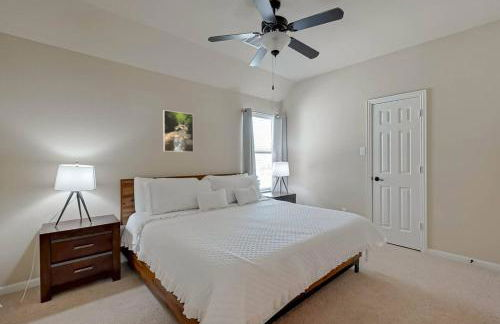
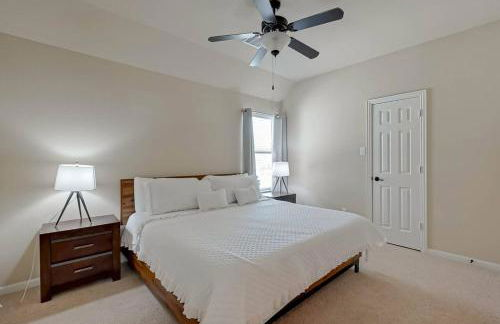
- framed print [162,109,194,153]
